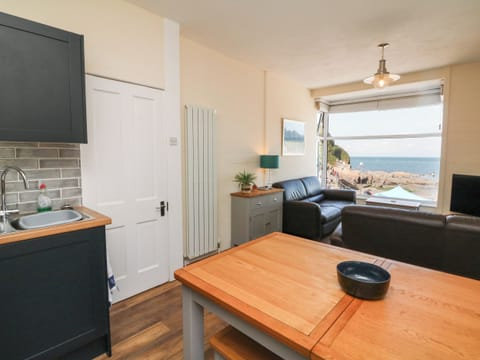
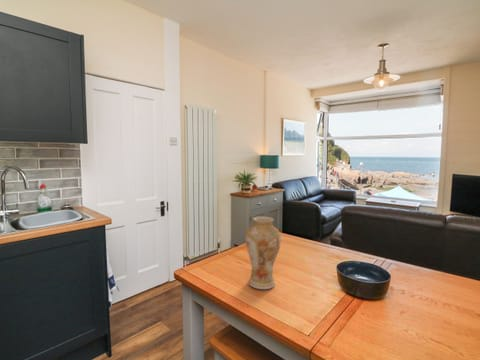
+ vase [245,215,282,290]
